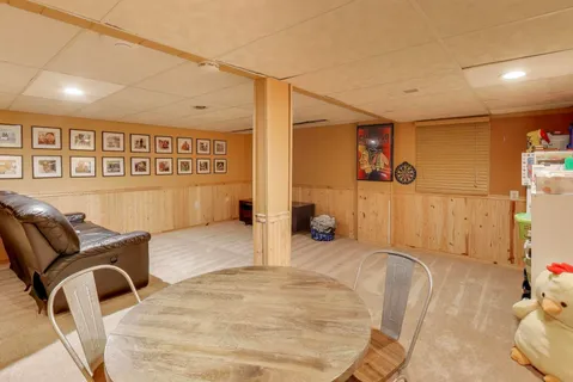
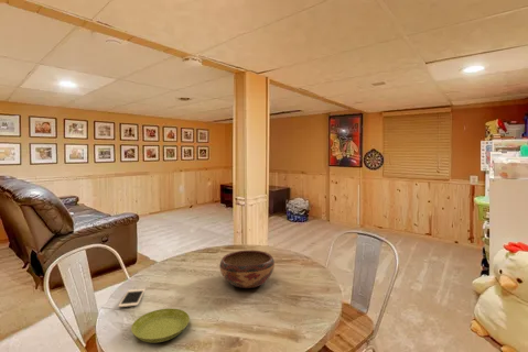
+ decorative bowl [218,250,276,289]
+ saucer [130,307,191,344]
+ cell phone [118,288,147,308]
